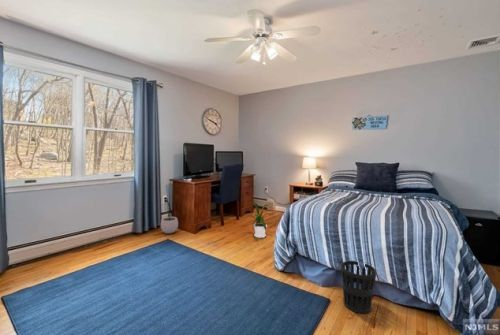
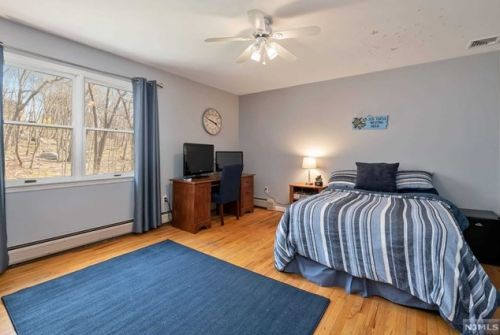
- house plant [242,201,273,239]
- wastebasket [340,260,377,314]
- plant pot [160,211,179,234]
